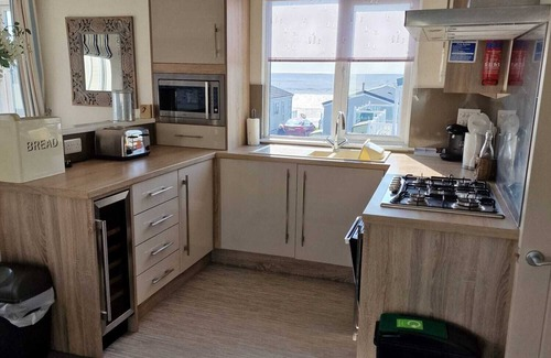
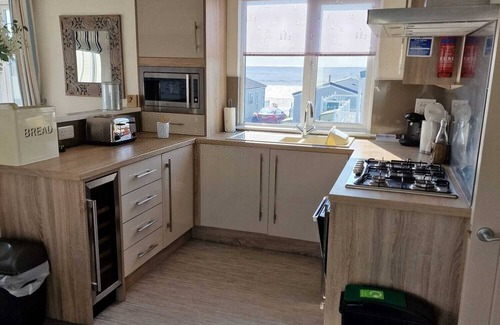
+ utensil holder [156,114,175,139]
